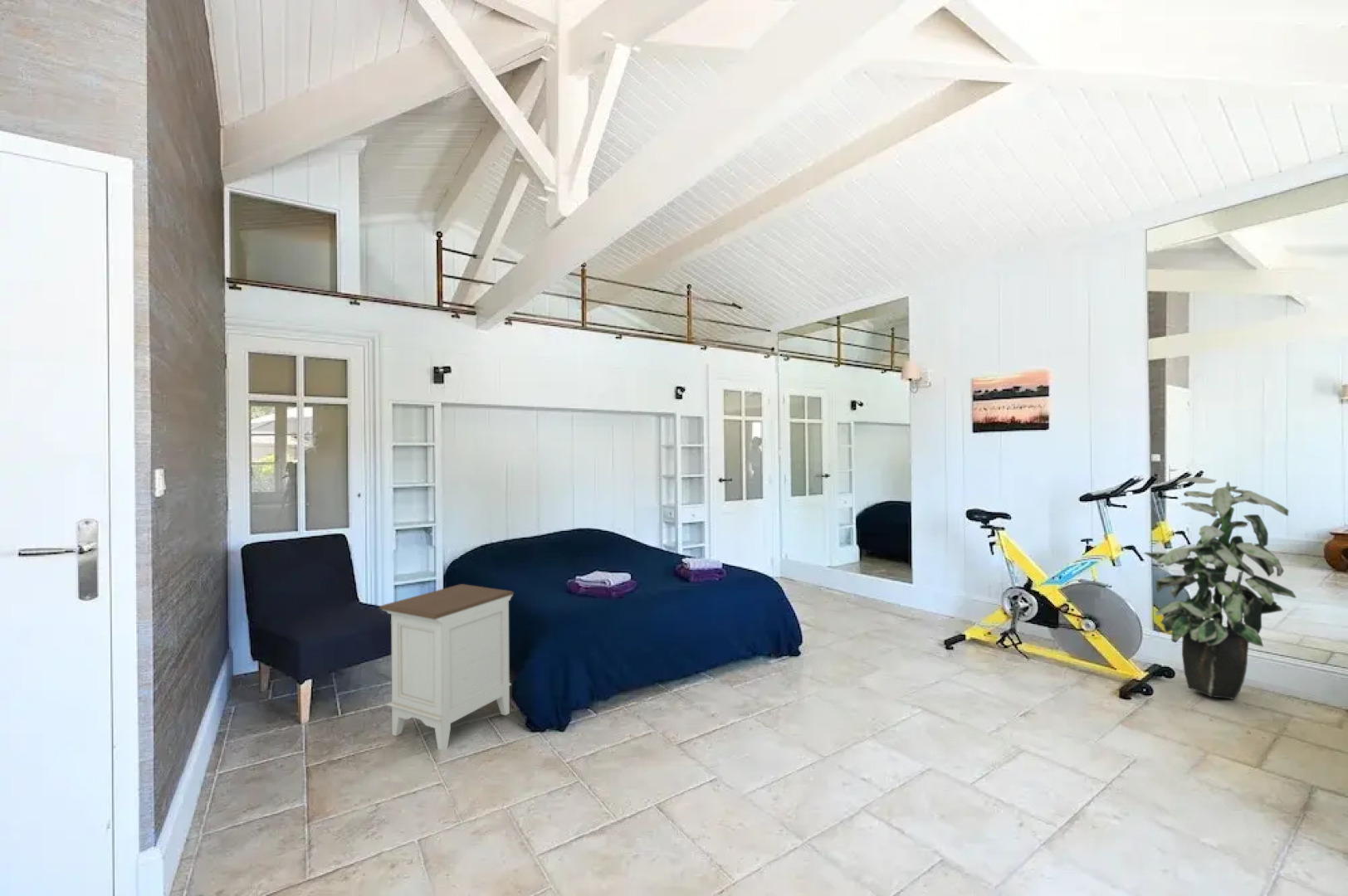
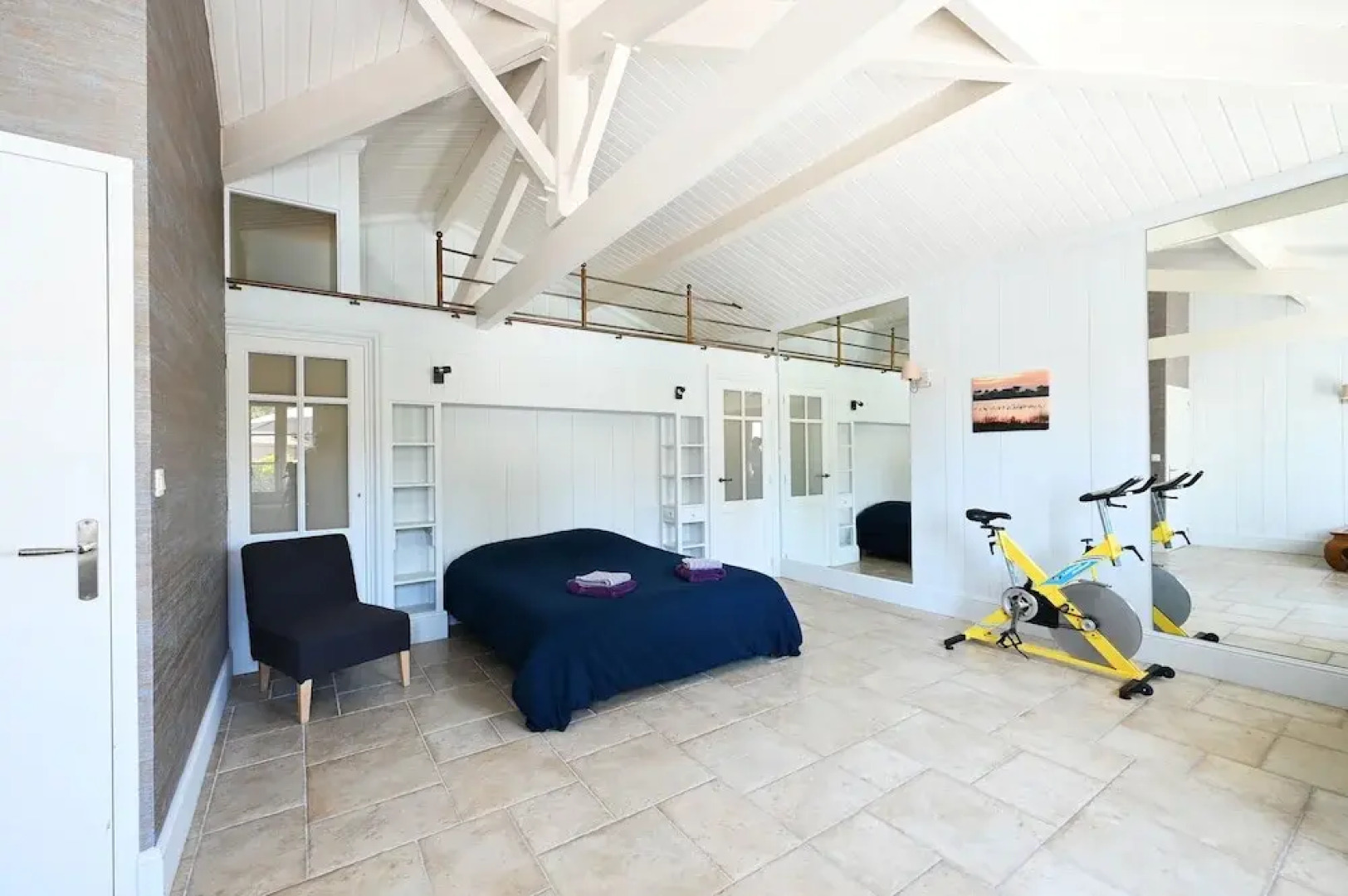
- nightstand [378,583,515,752]
- indoor plant [1143,476,1297,700]
